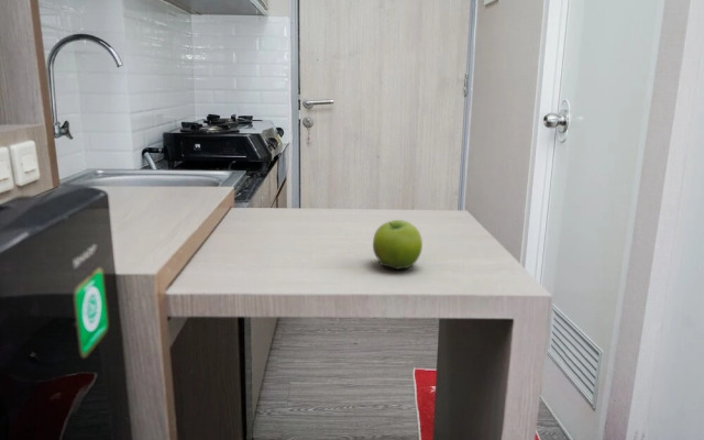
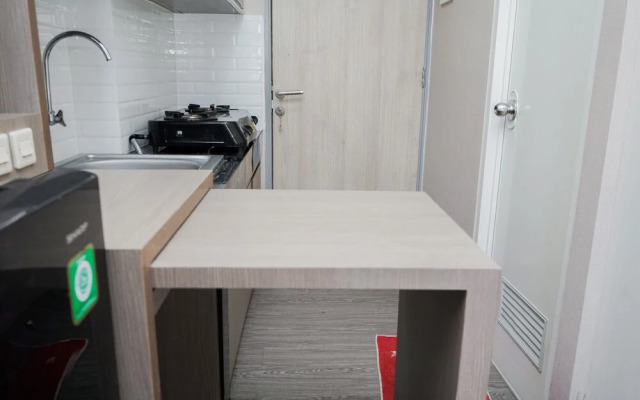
- fruit [372,219,424,271]
